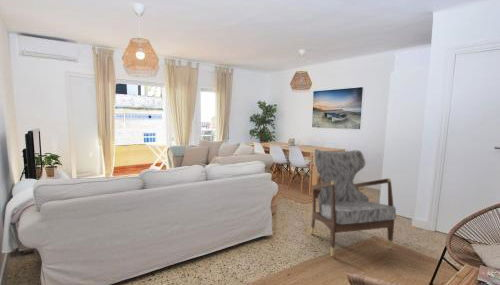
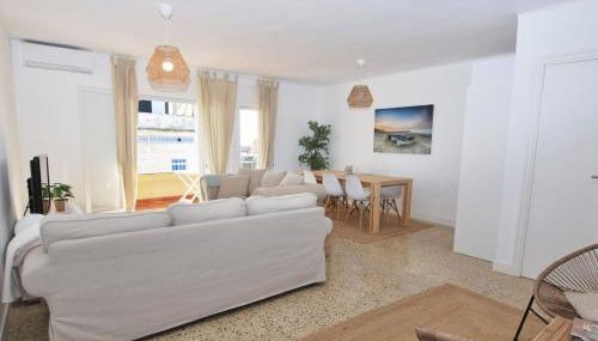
- armchair [309,148,397,257]
